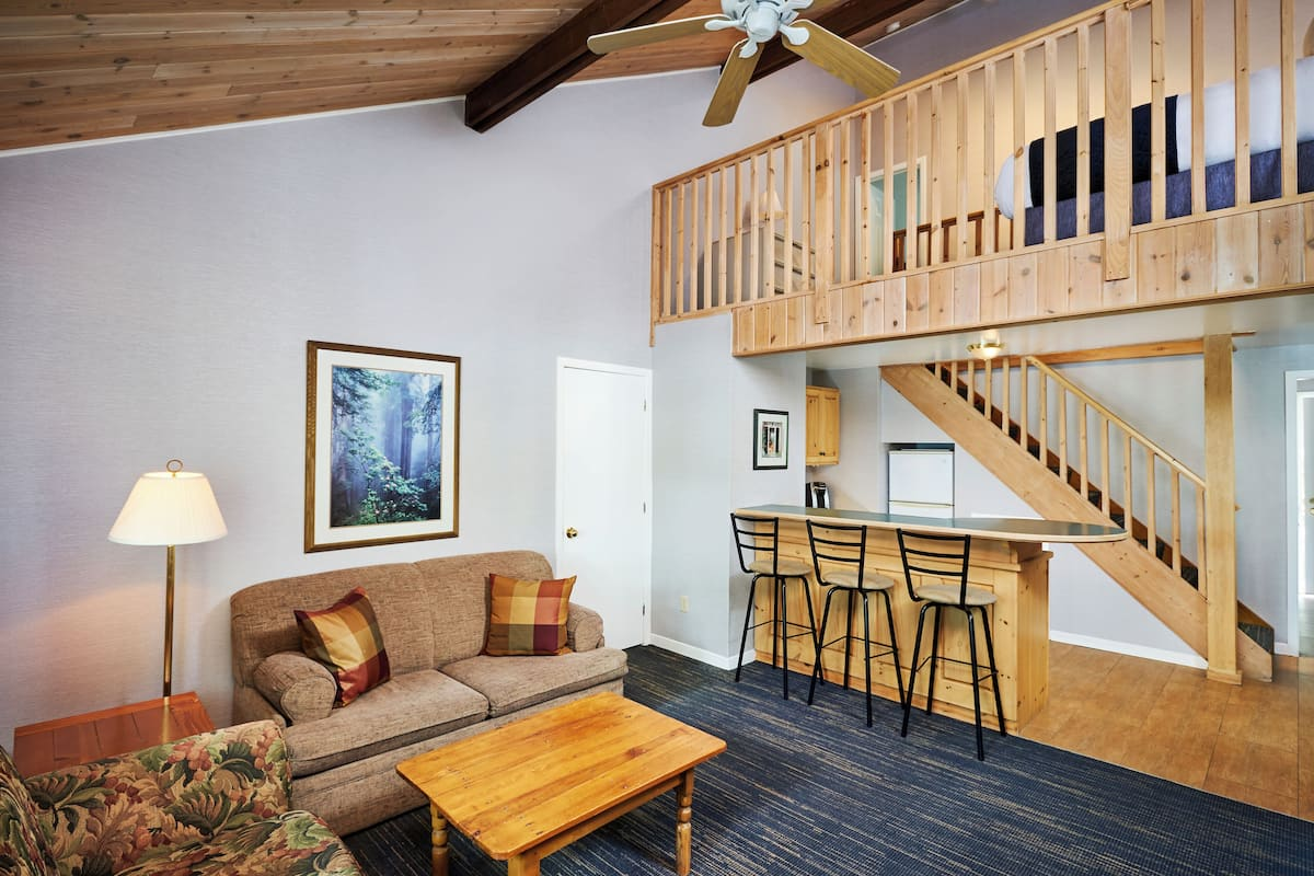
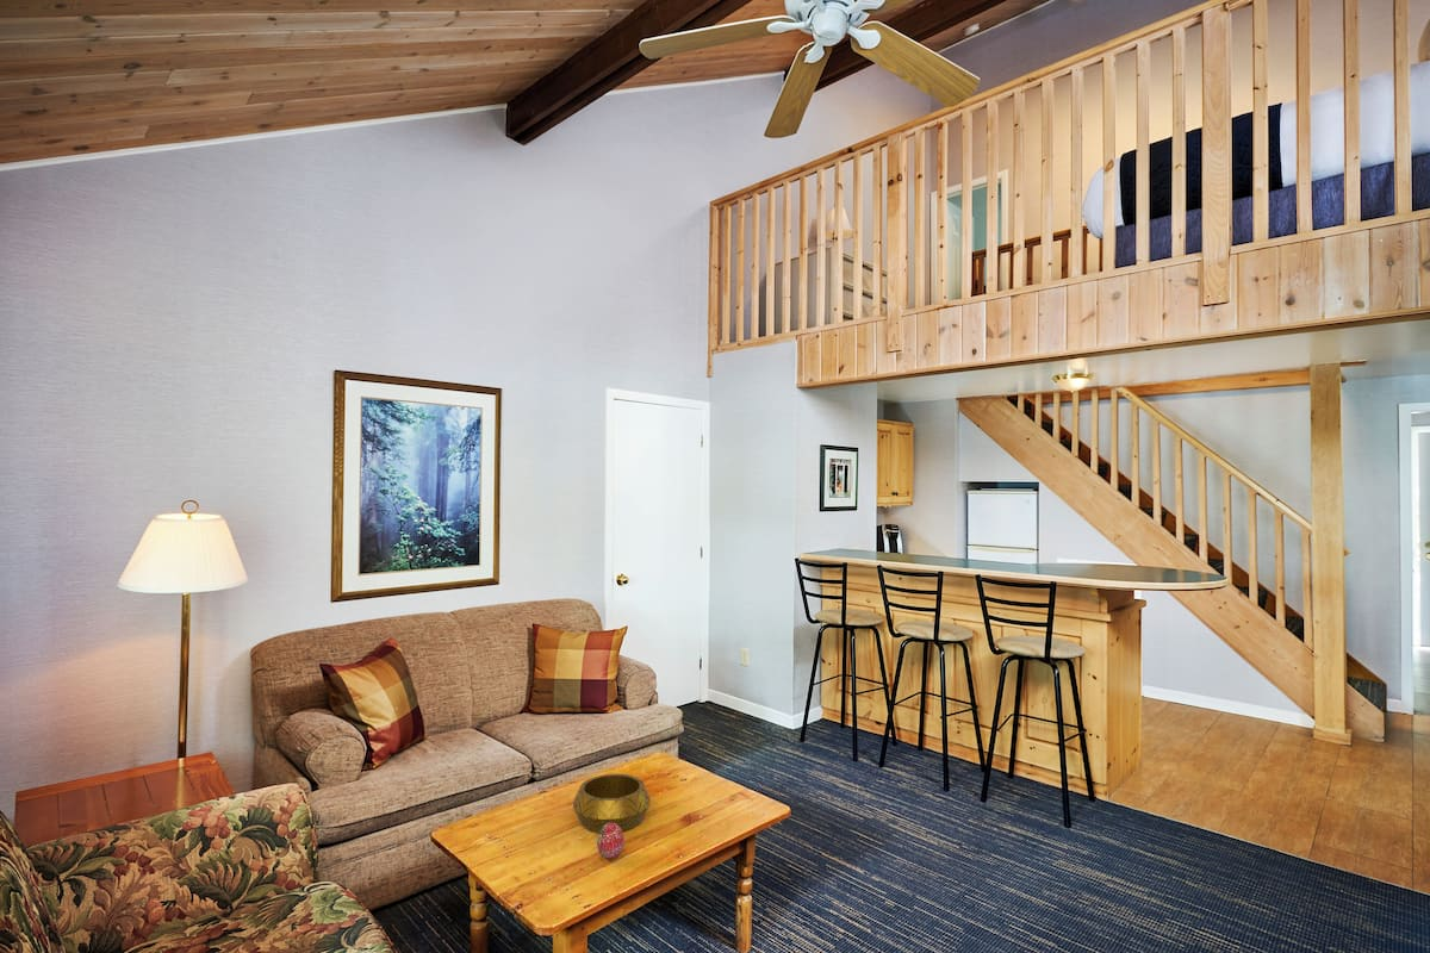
+ decorative egg [596,822,626,860]
+ decorative bowl [572,773,652,834]
